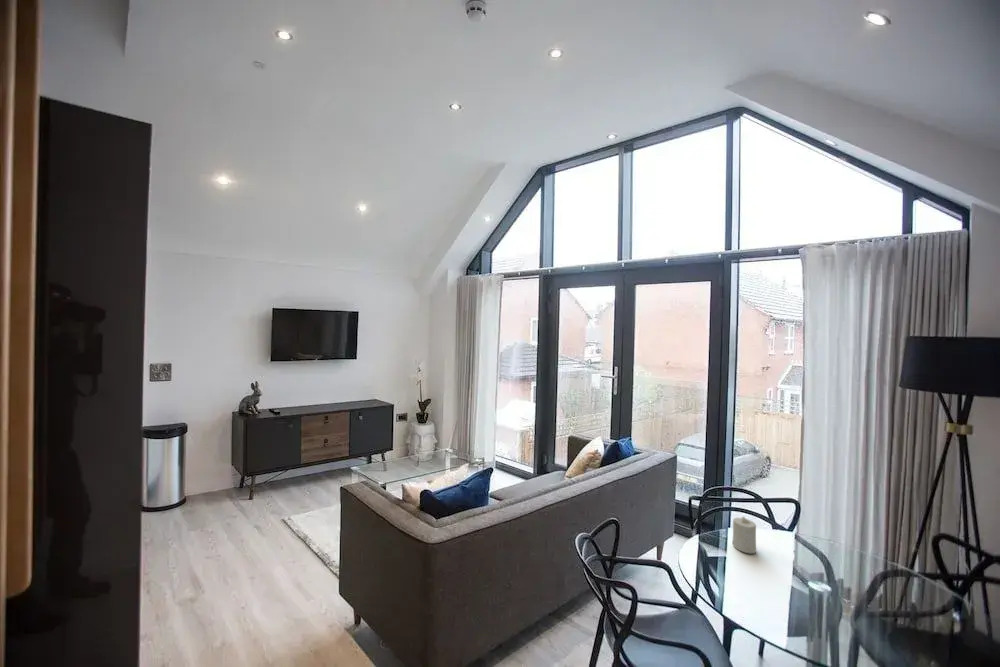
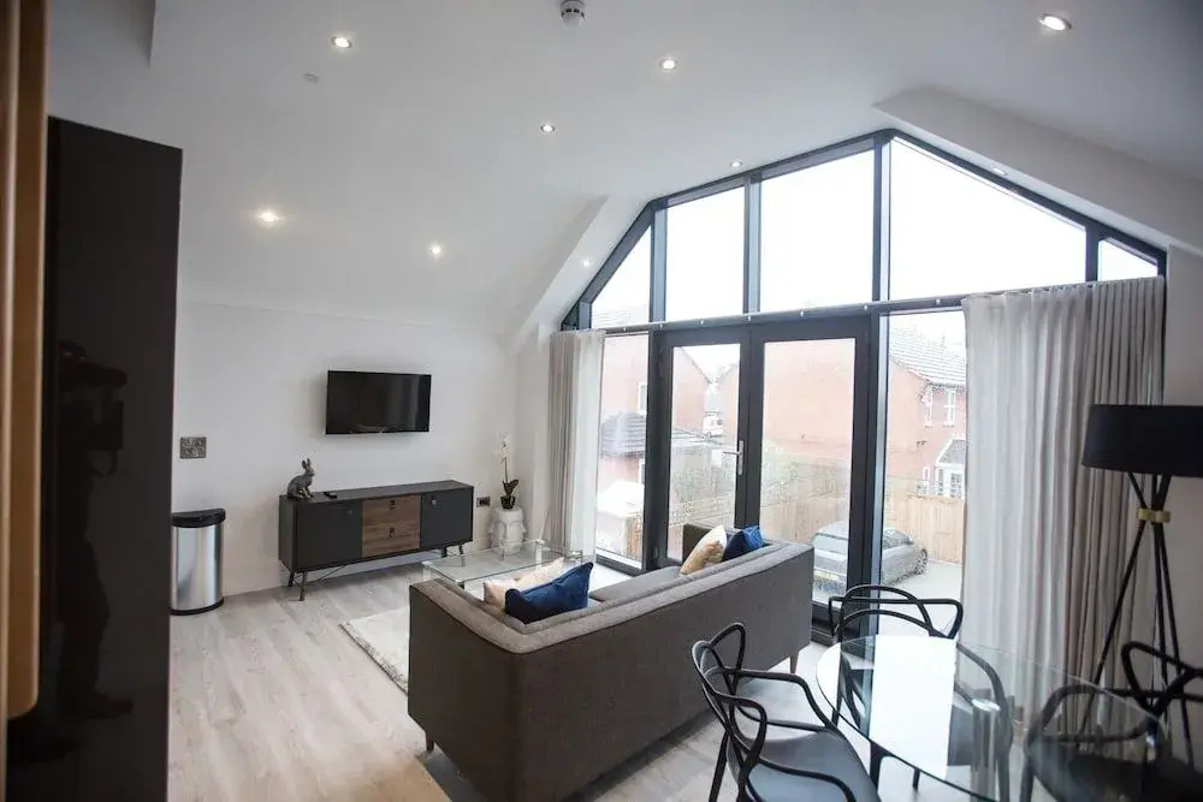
- candle [732,515,757,554]
